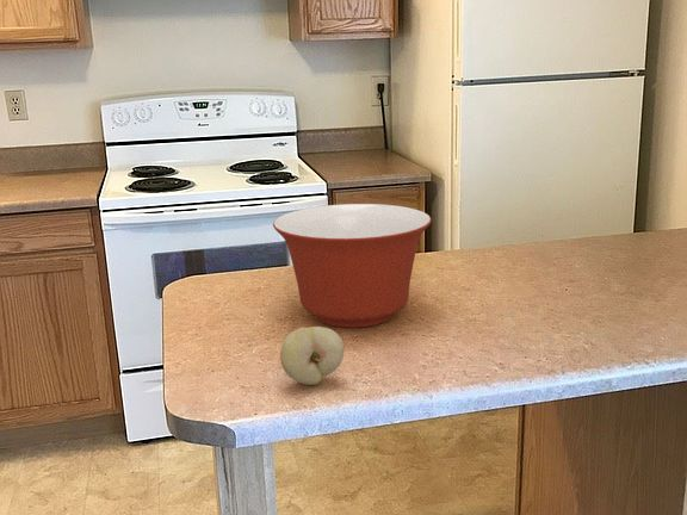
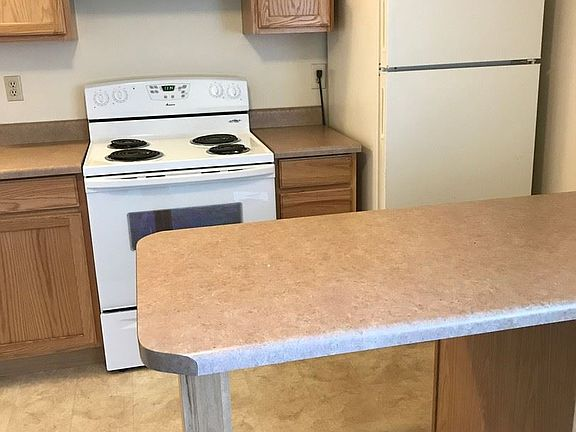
- fruit [279,325,345,386]
- mixing bowl [272,203,433,328]
